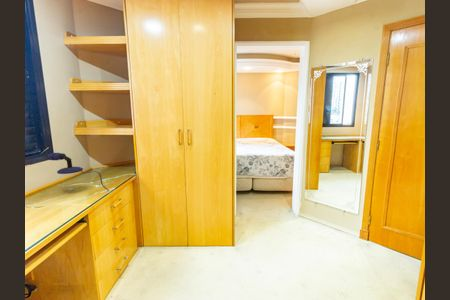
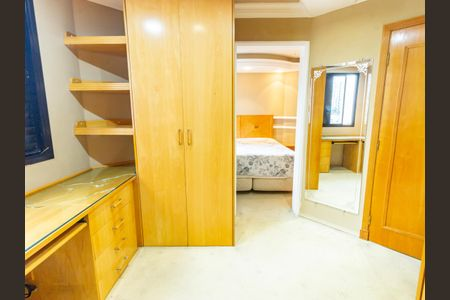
- microphone [47,152,110,192]
